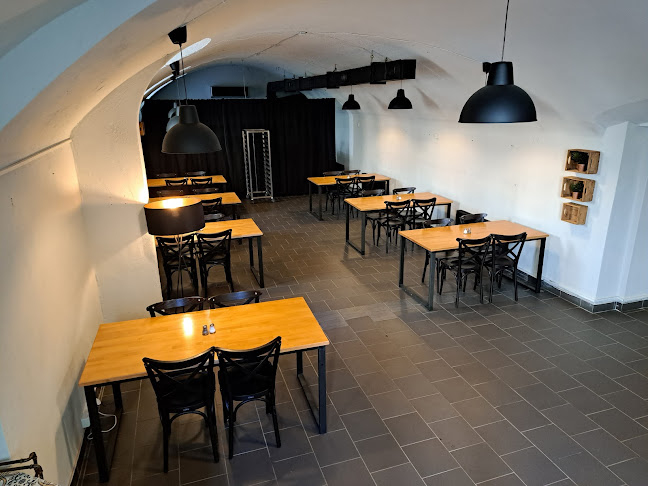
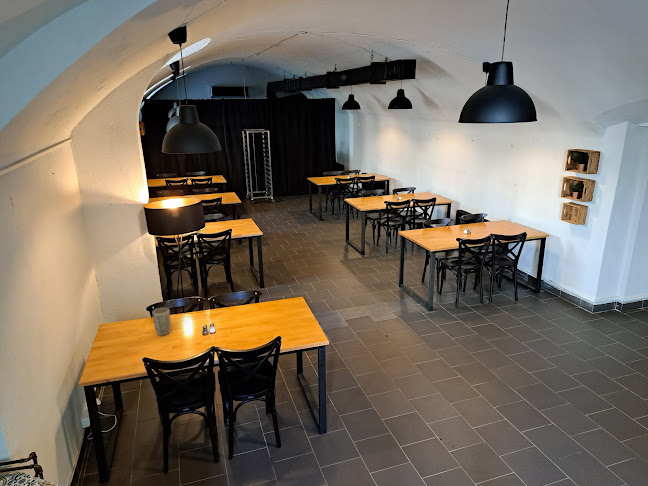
+ plant pot [152,307,172,337]
